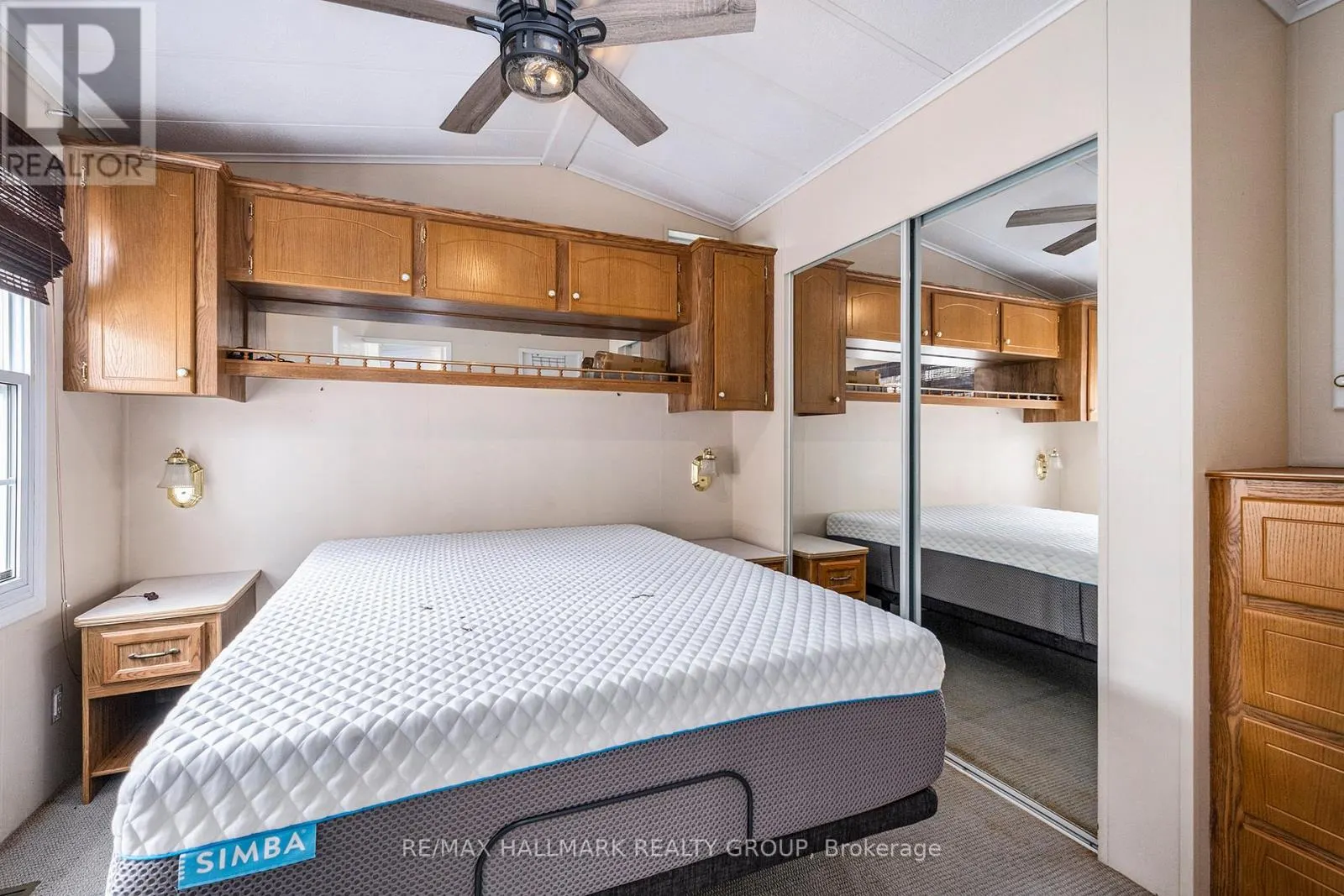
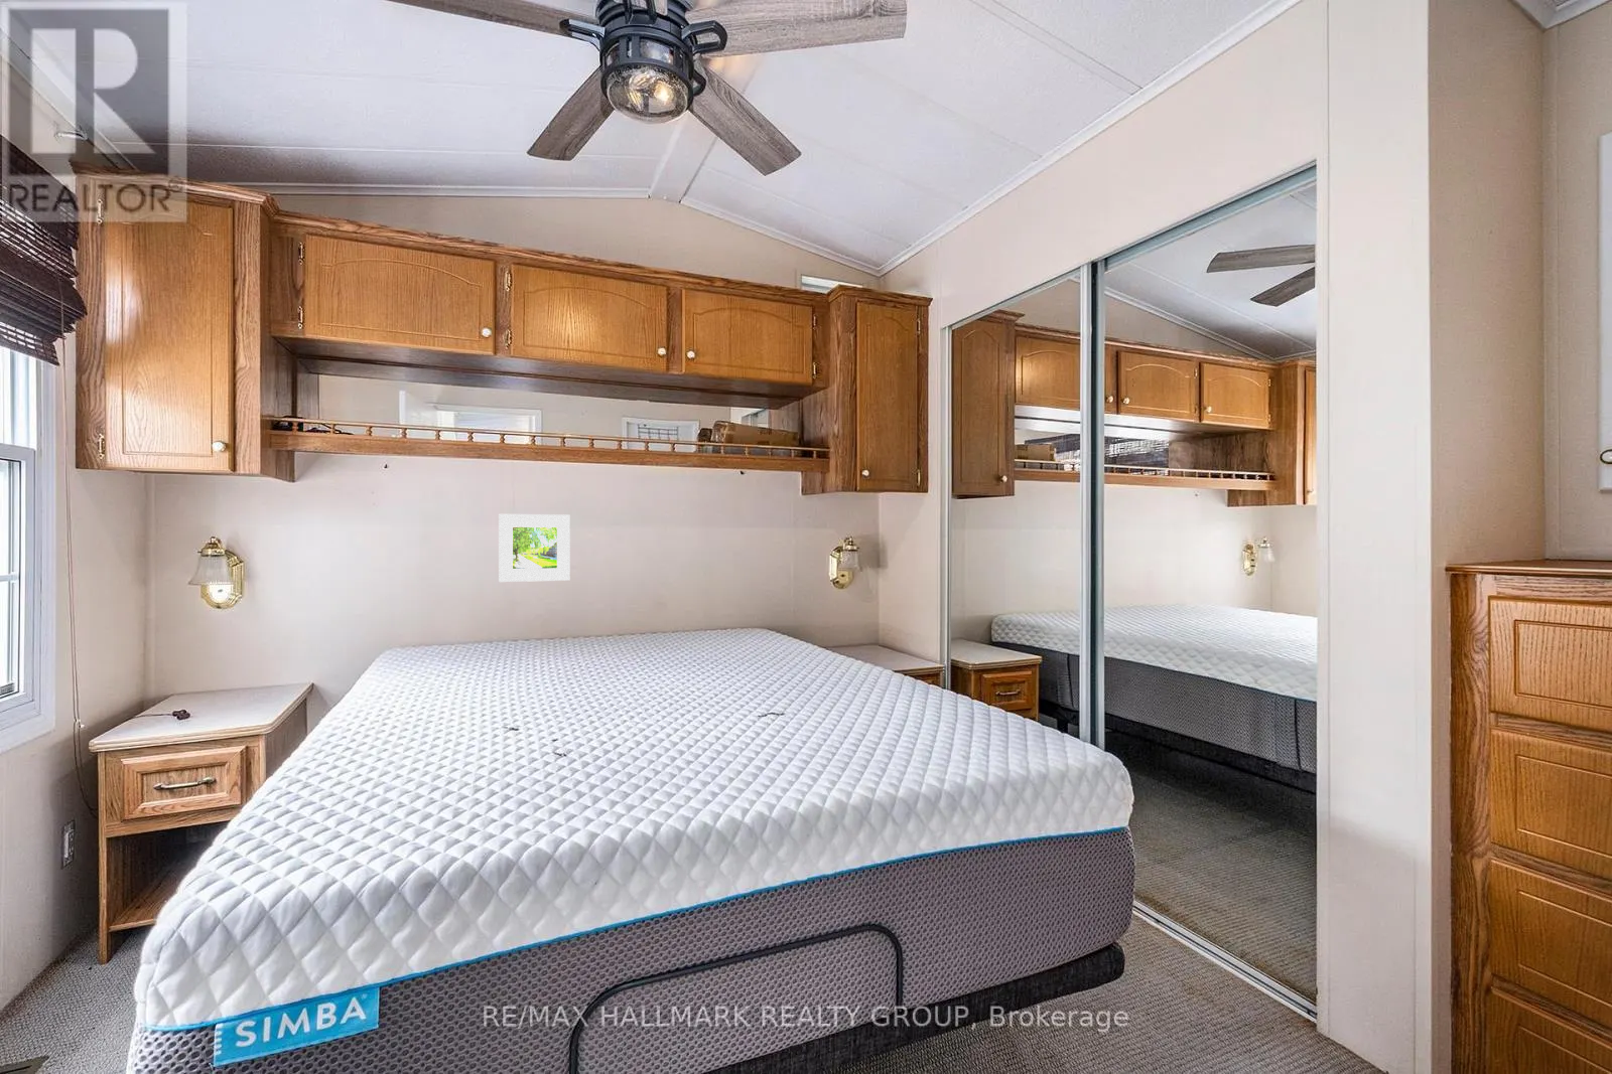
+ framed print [498,513,571,583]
